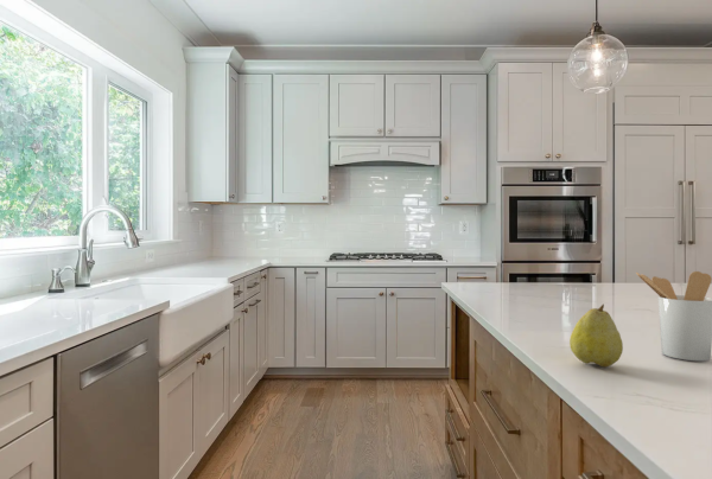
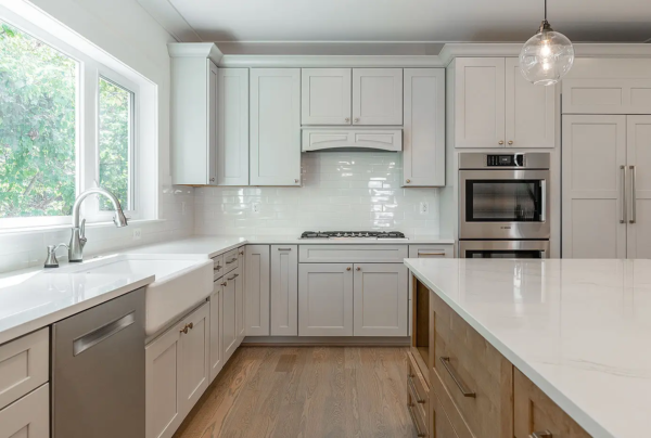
- fruit [568,304,624,368]
- utensil holder [635,270,712,362]
